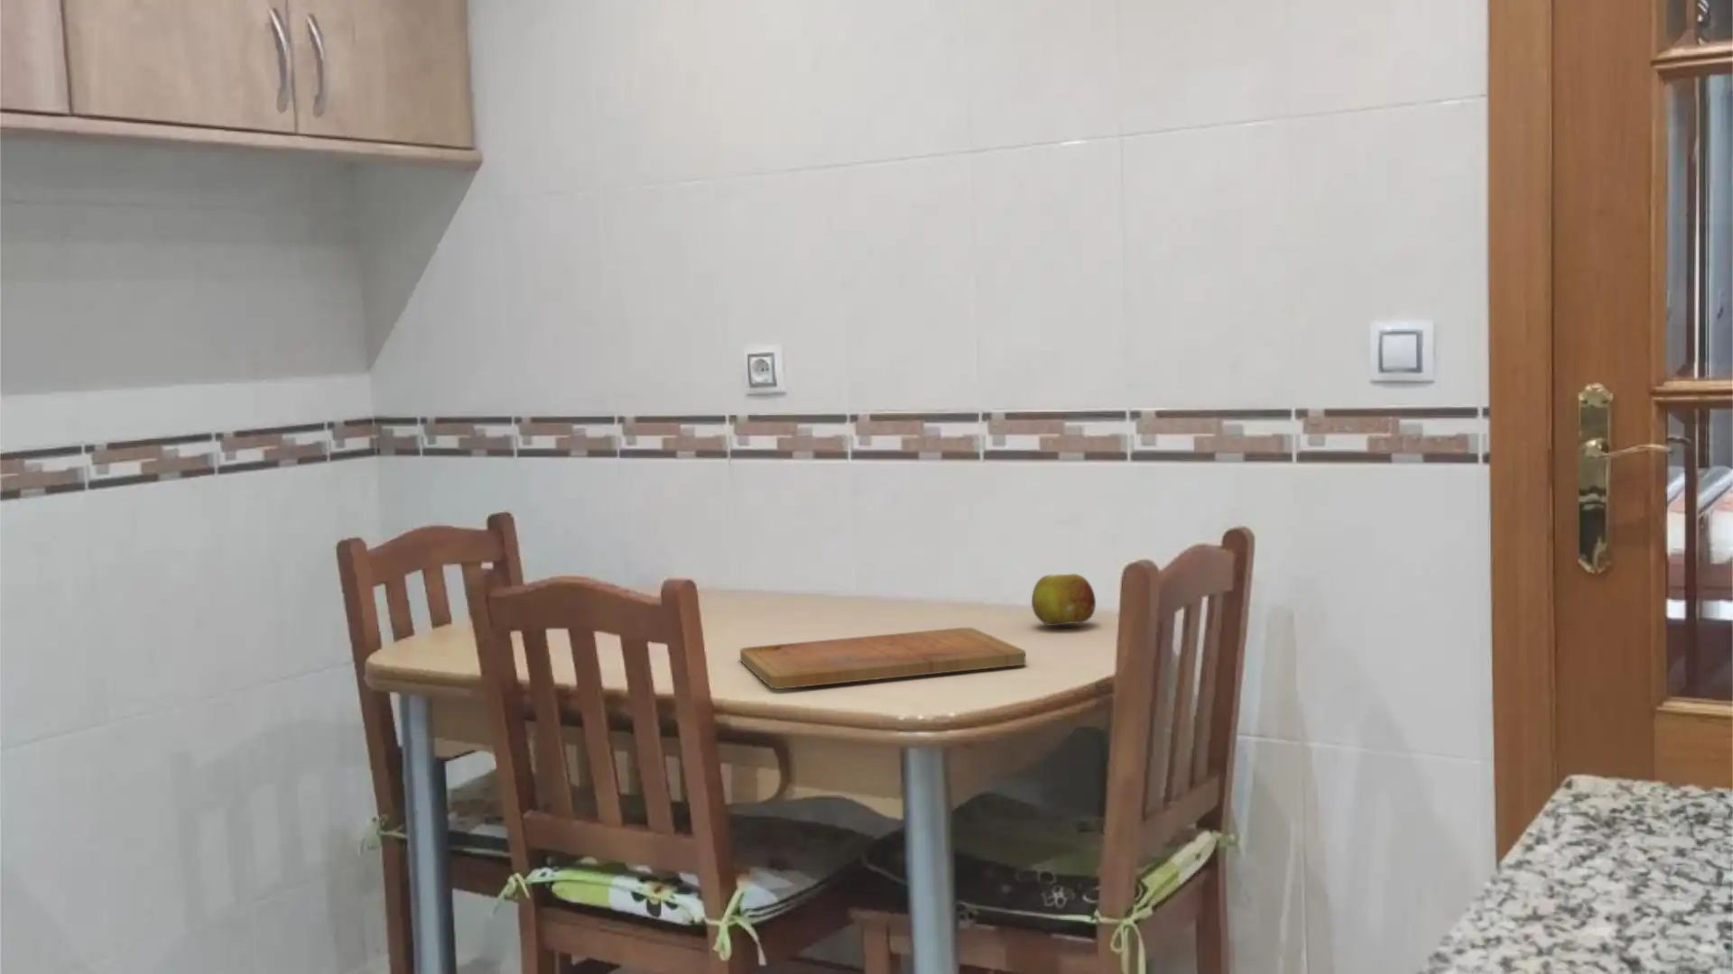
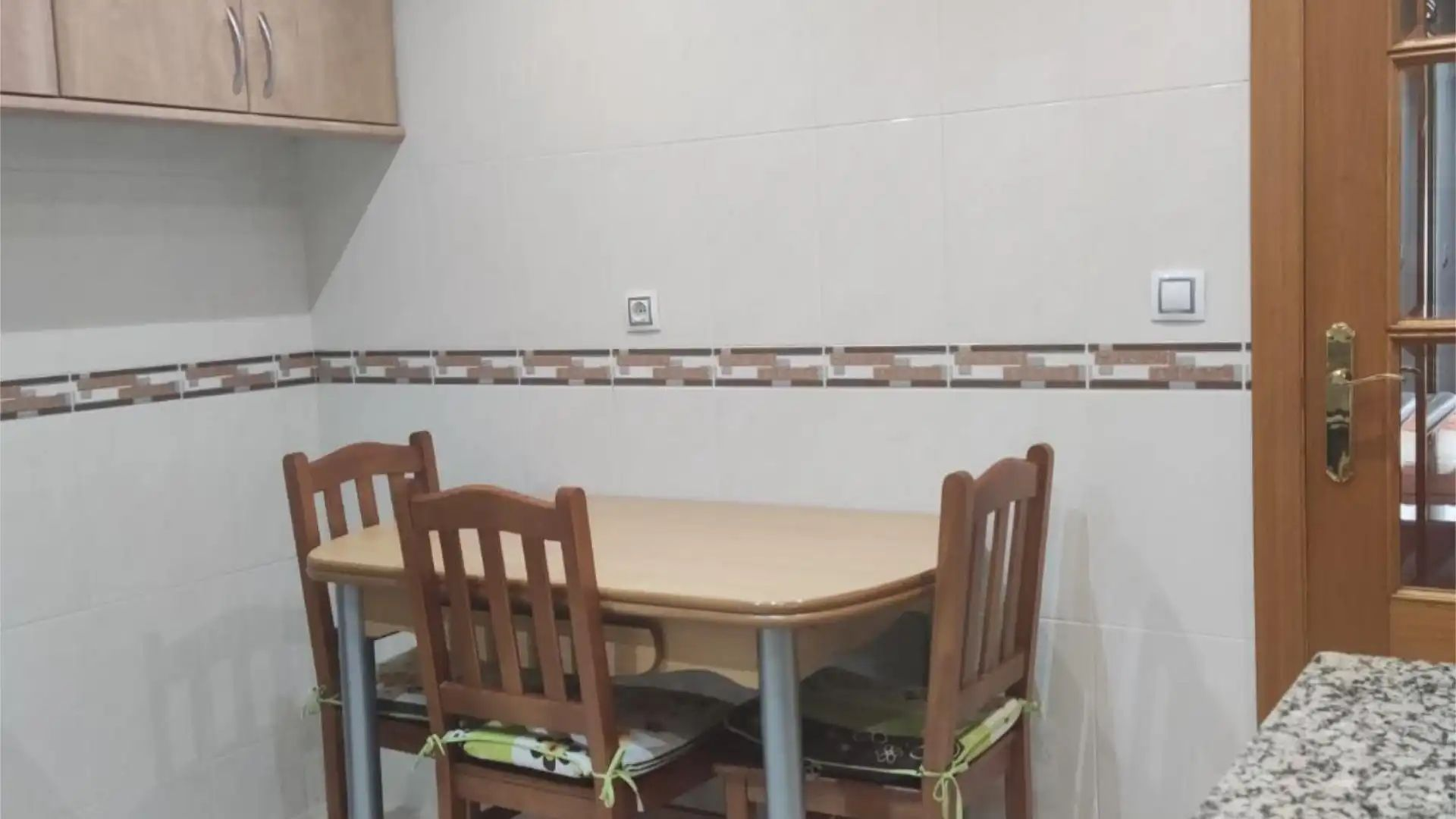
- cutting board [739,627,1027,690]
- fruit [1031,573,1096,627]
